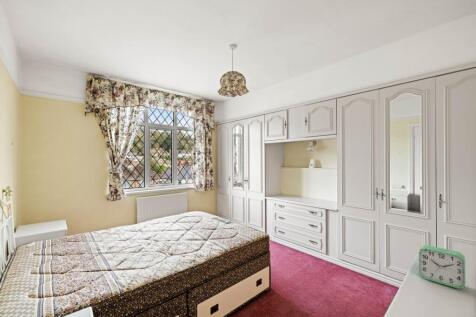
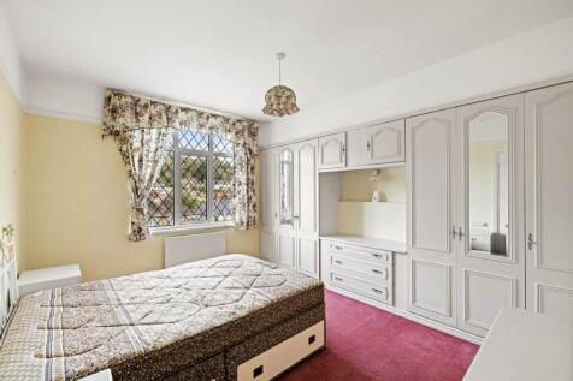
- alarm clock [418,244,466,290]
